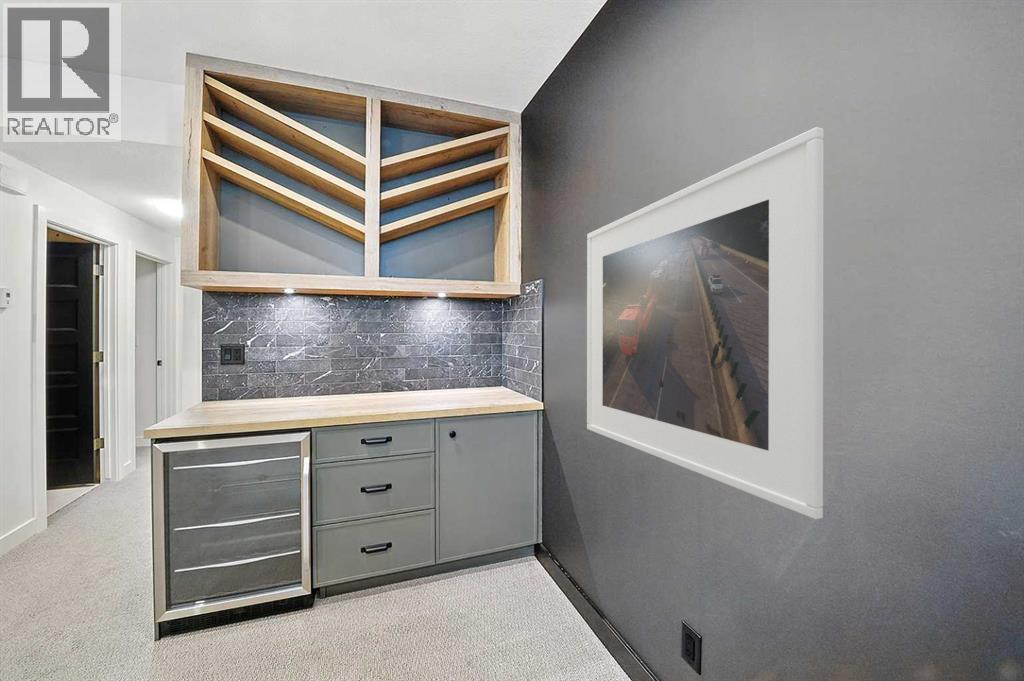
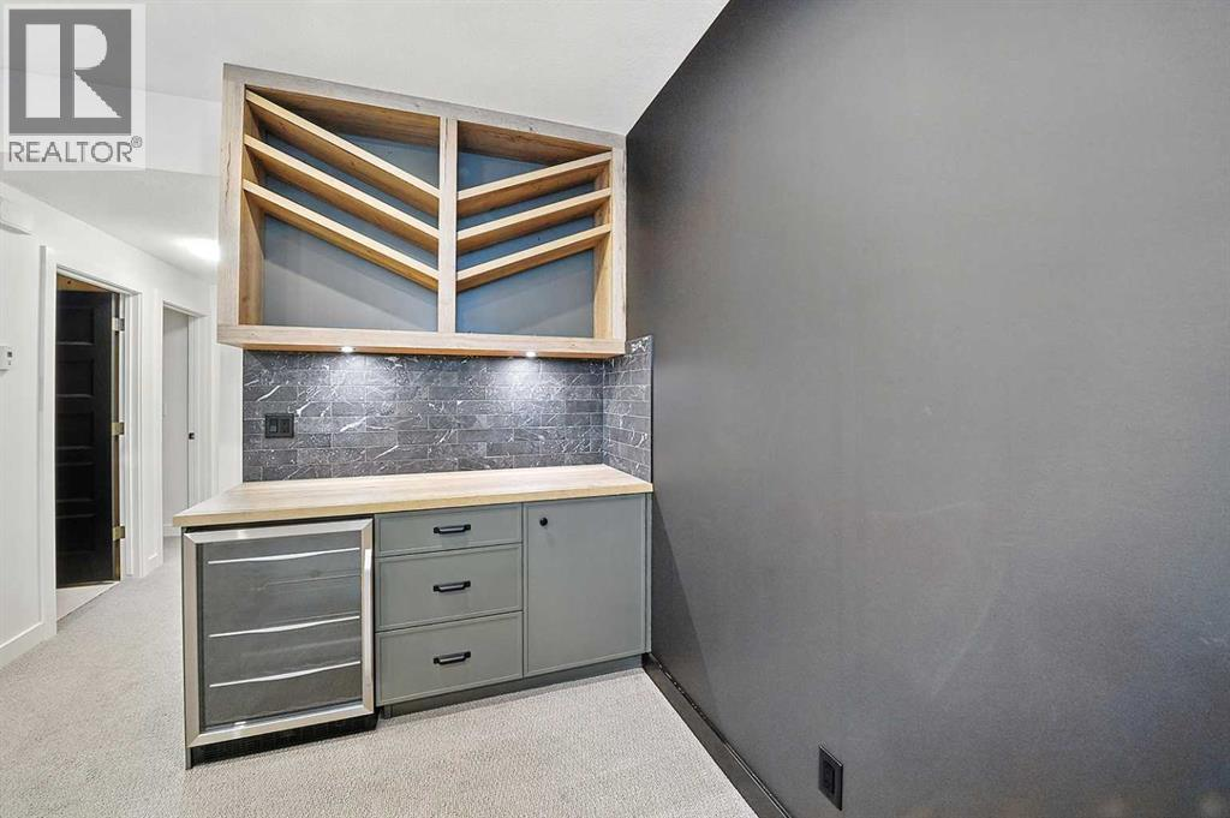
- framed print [586,126,825,520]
